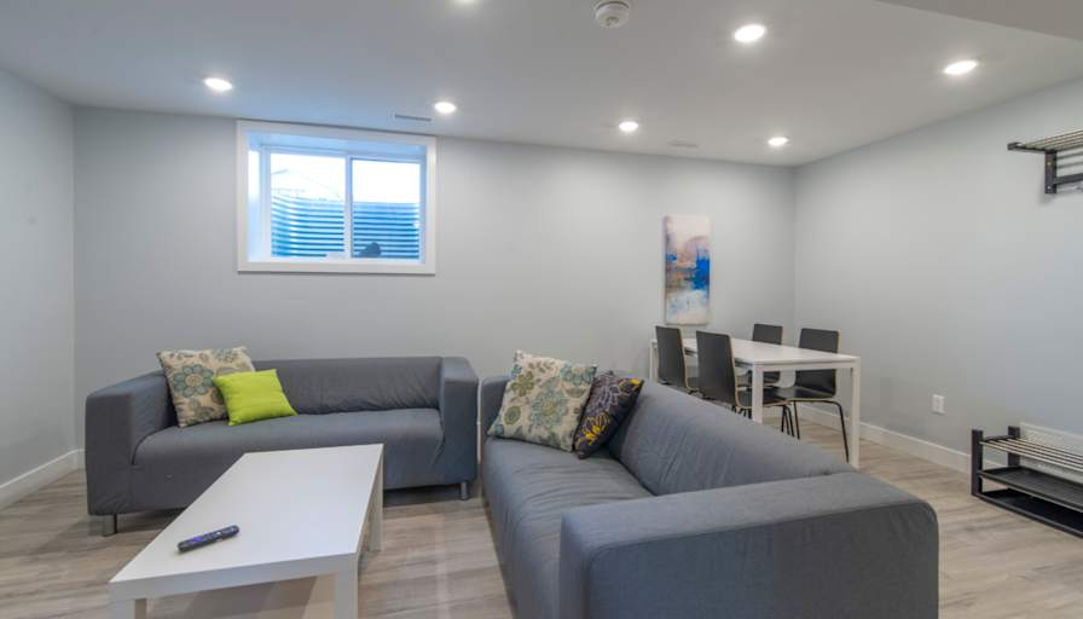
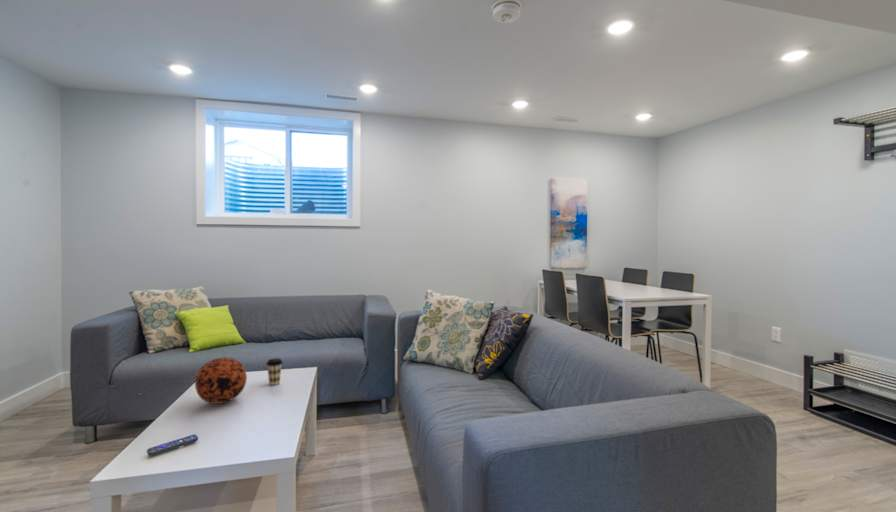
+ decorative ball [194,356,248,405]
+ coffee cup [265,357,284,386]
